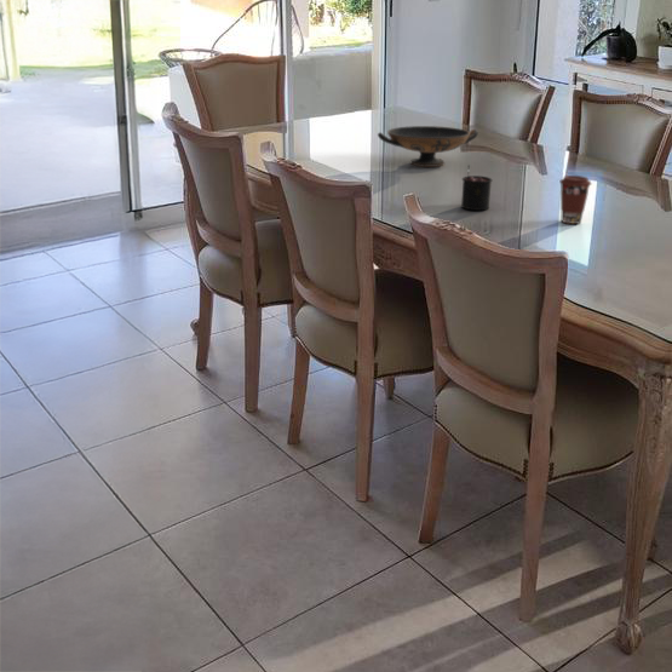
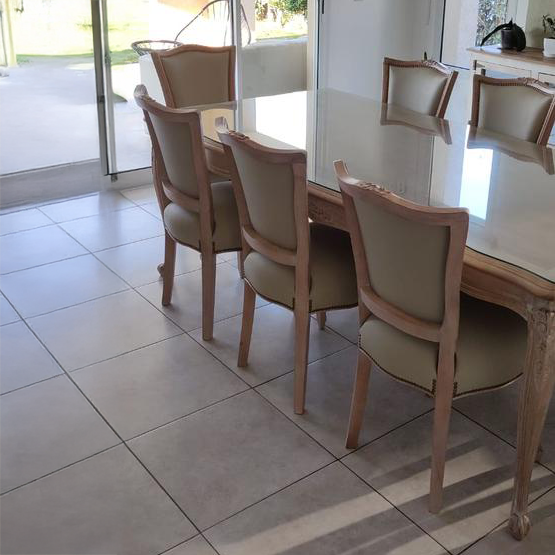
- decorative bowl [377,125,479,168]
- coffee cup [558,174,592,225]
- candle [460,165,494,212]
